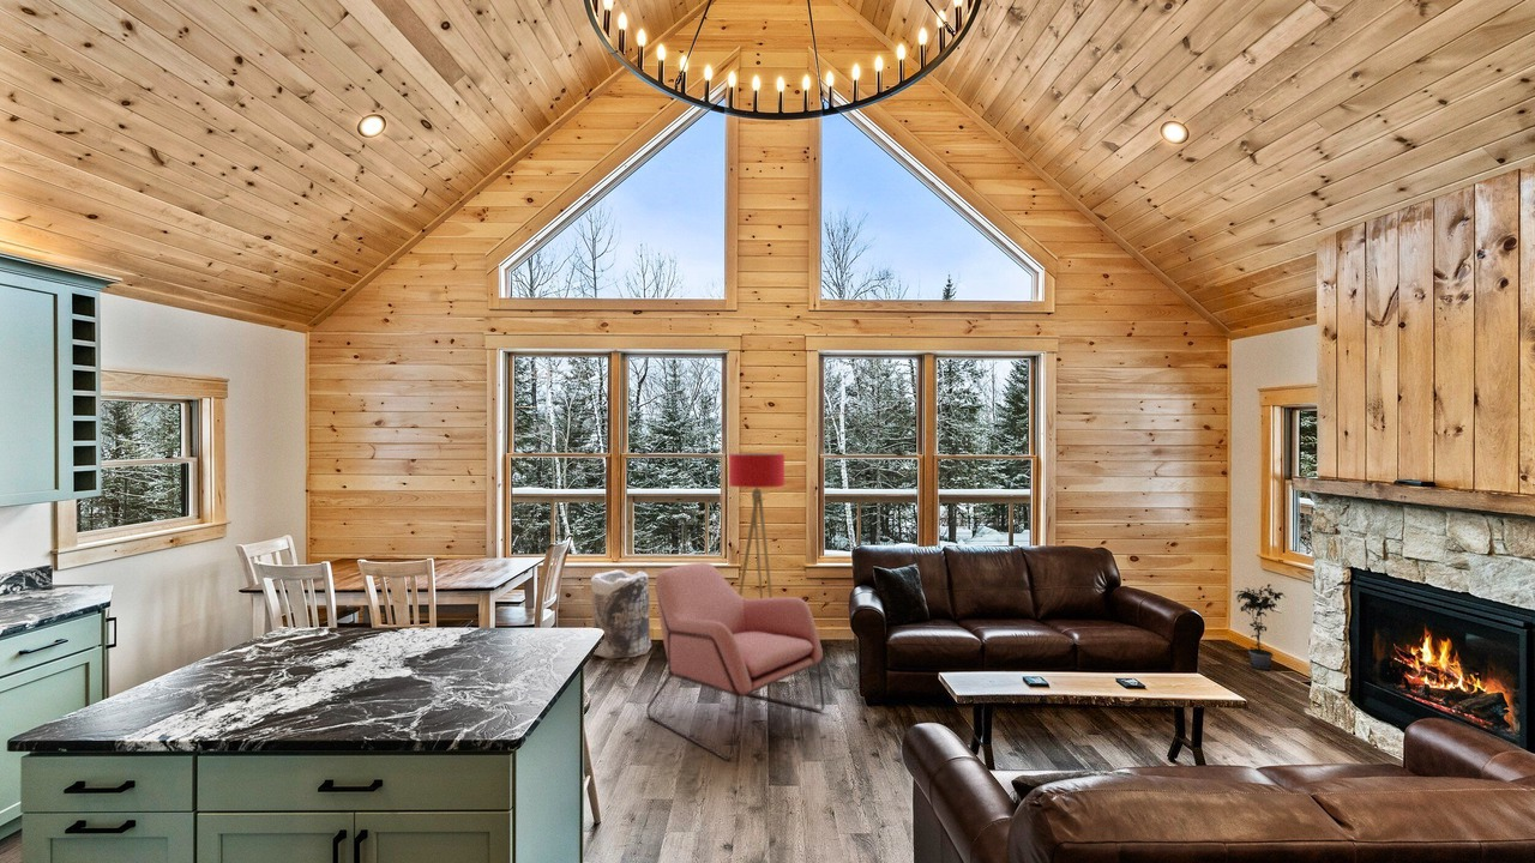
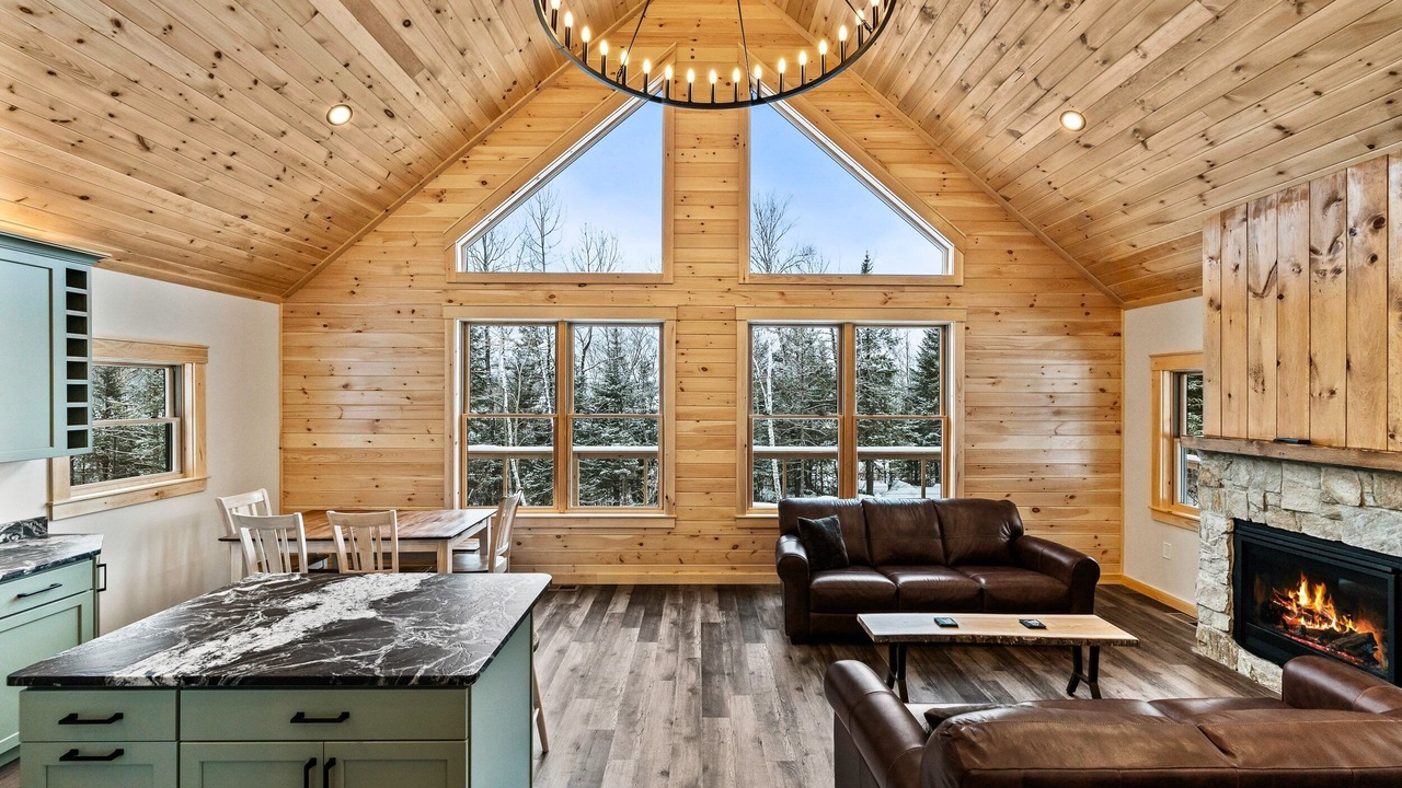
- bag [590,568,654,660]
- potted plant [1234,583,1286,671]
- armchair [645,561,825,762]
- floor lamp [728,452,785,599]
